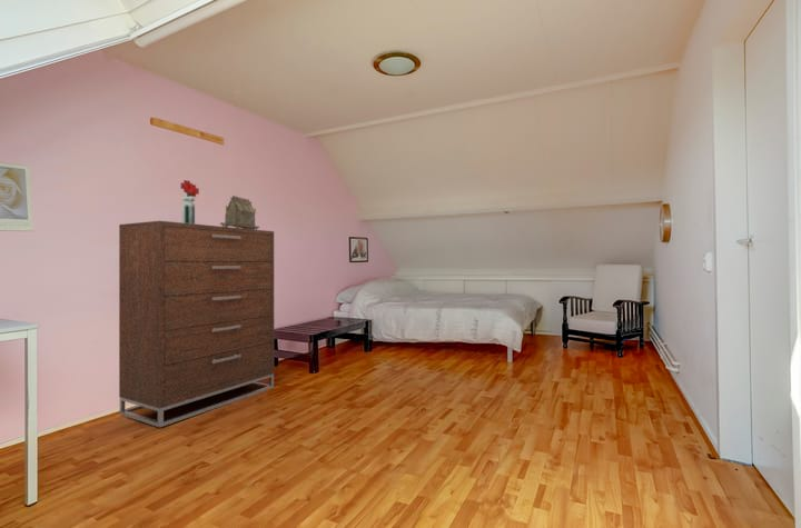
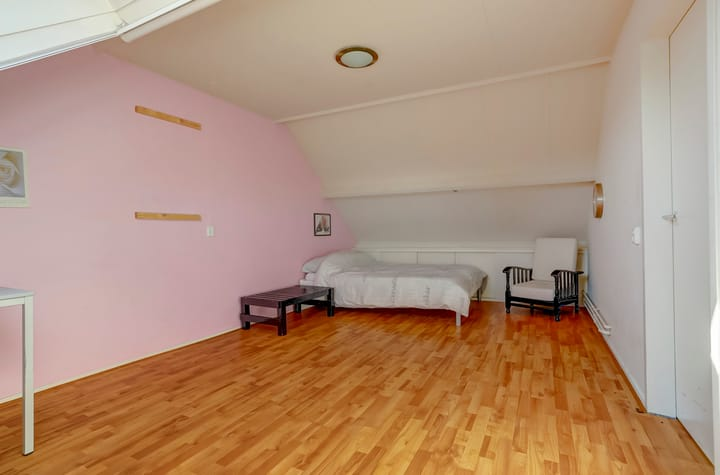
- dresser [118,220,275,428]
- decorative box [219,195,260,230]
- potted flower [180,179,200,225]
